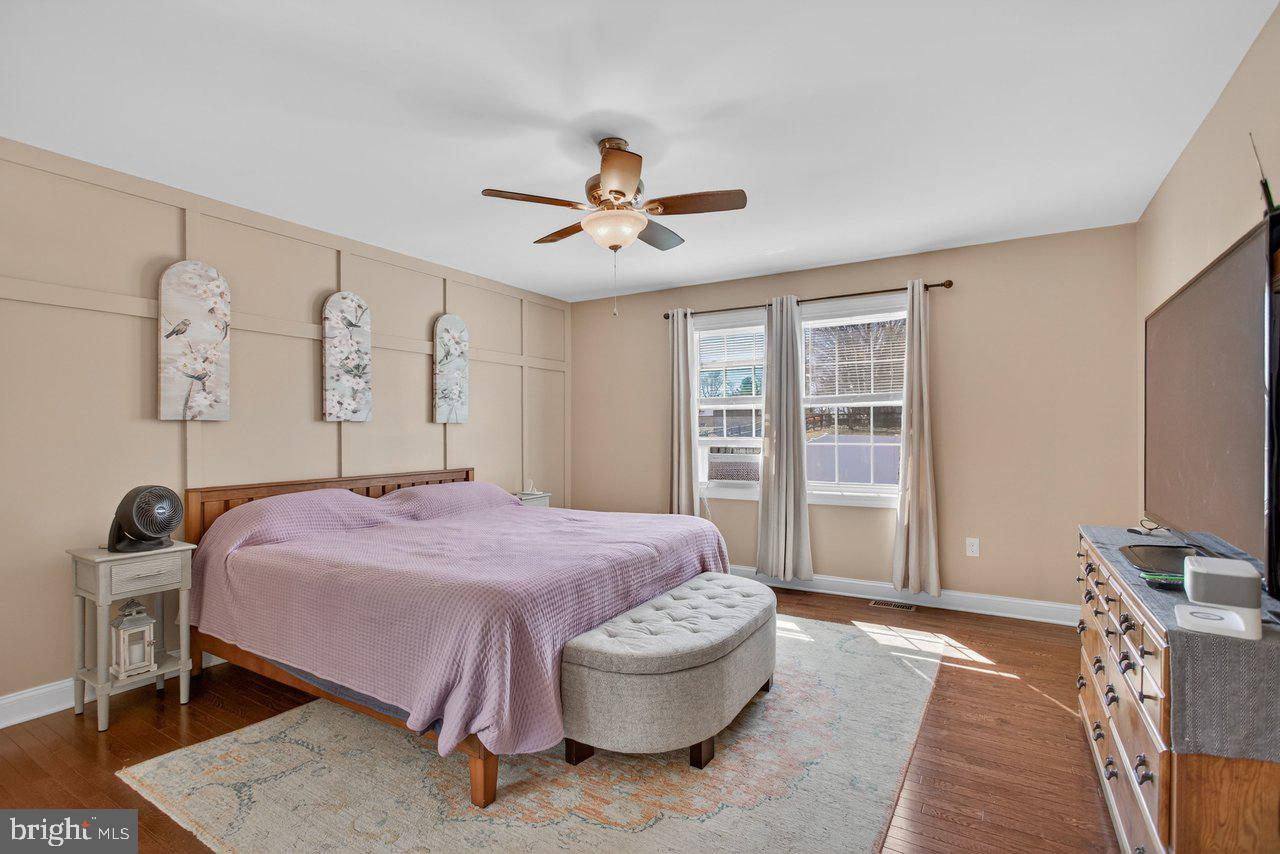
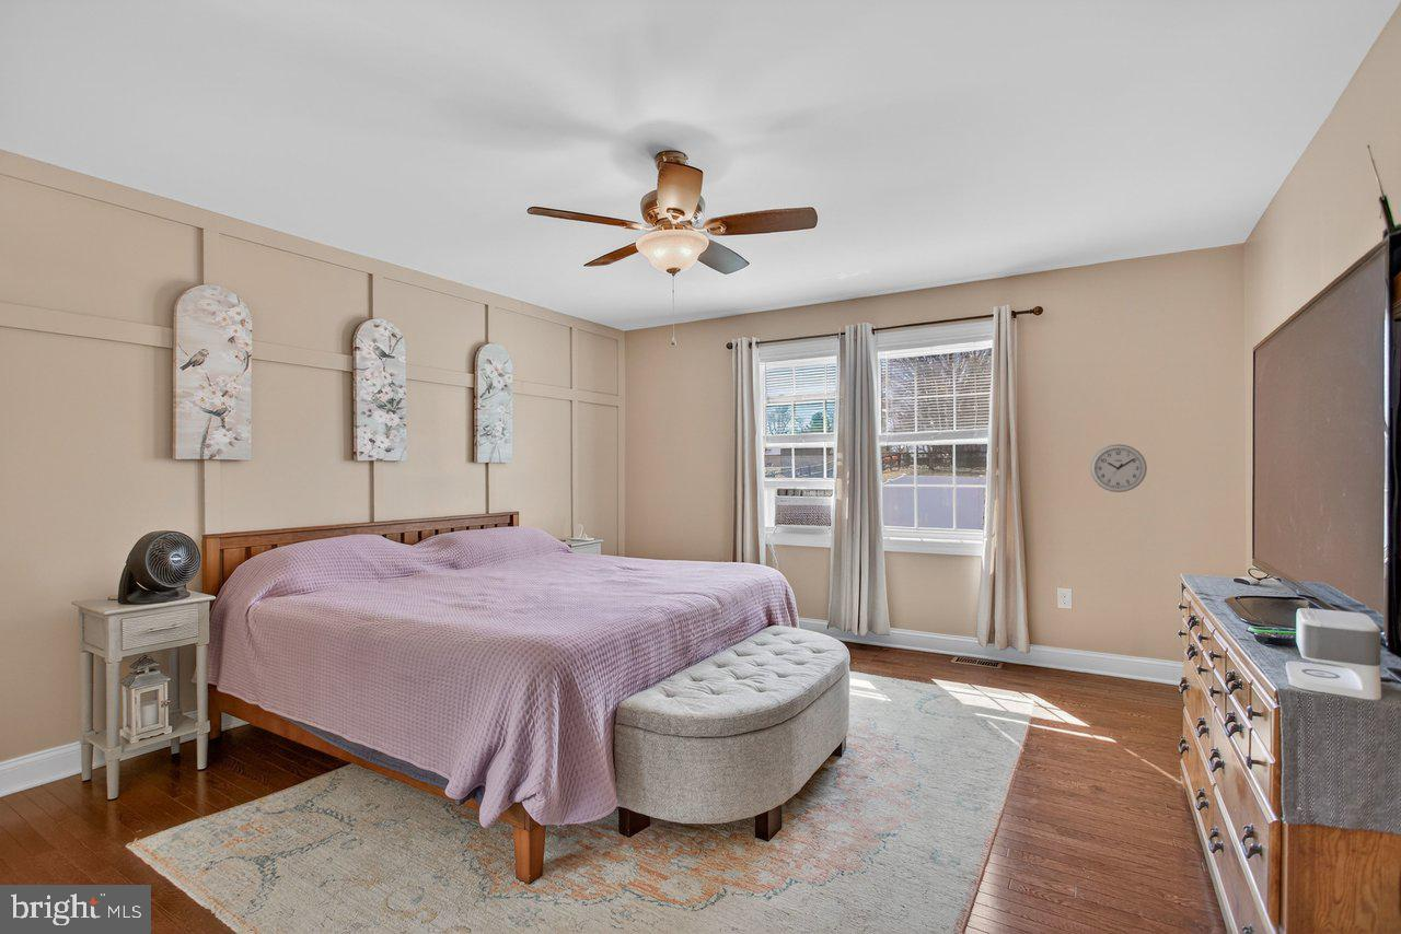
+ wall clock [1089,443,1148,493]
